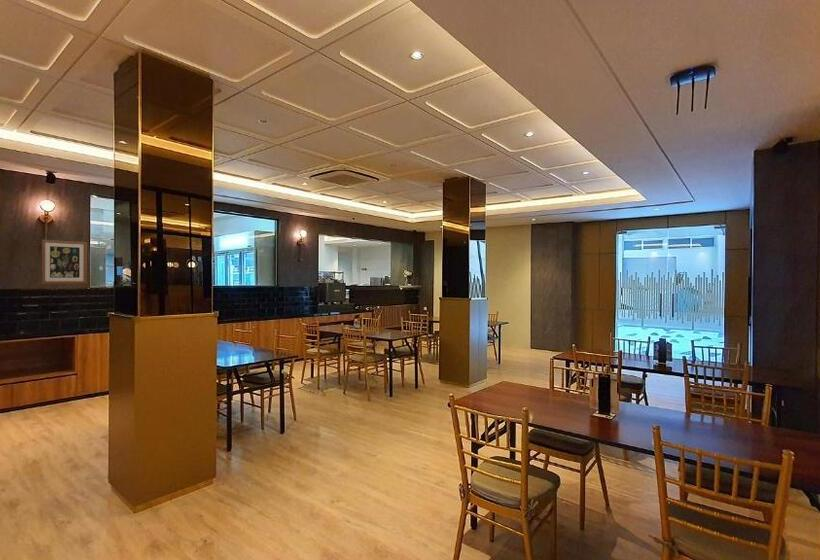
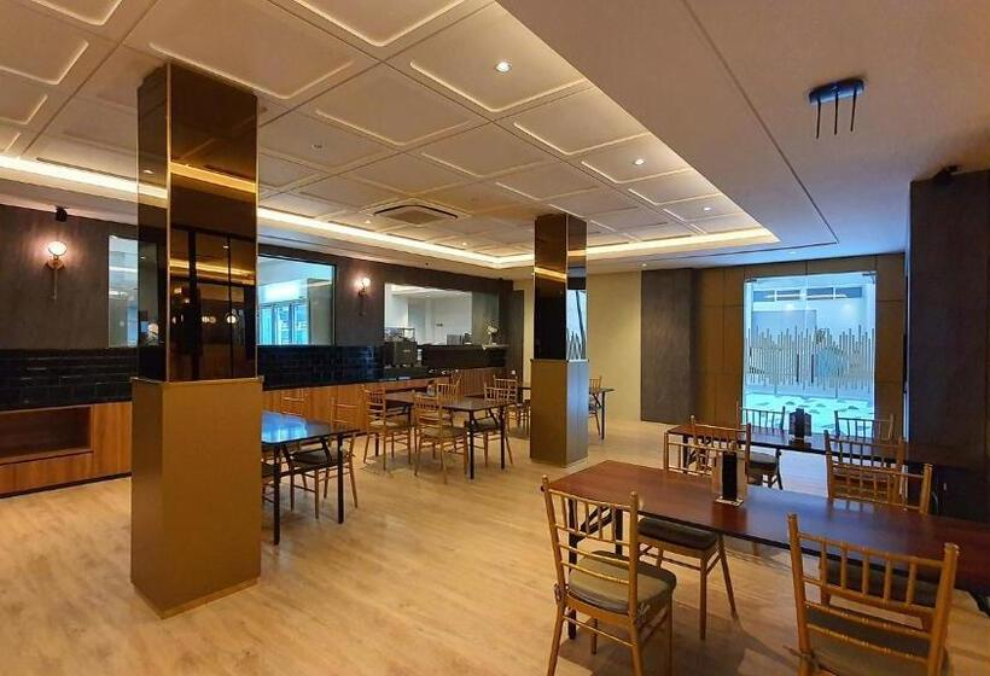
- wall art [41,239,88,285]
